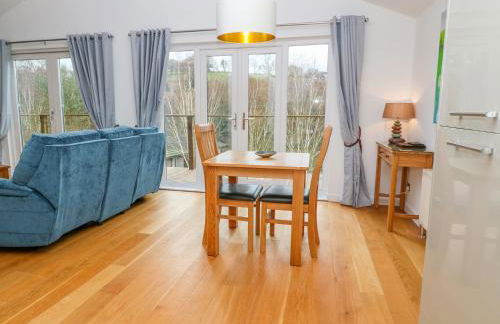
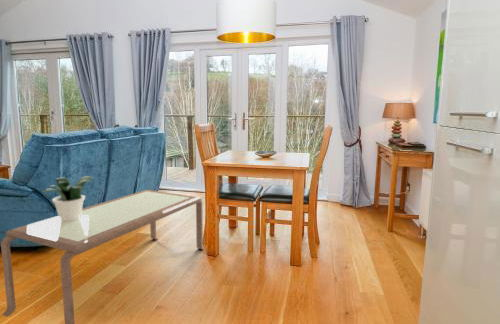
+ potted plant [42,175,95,222]
+ coffee table [0,189,205,324]
